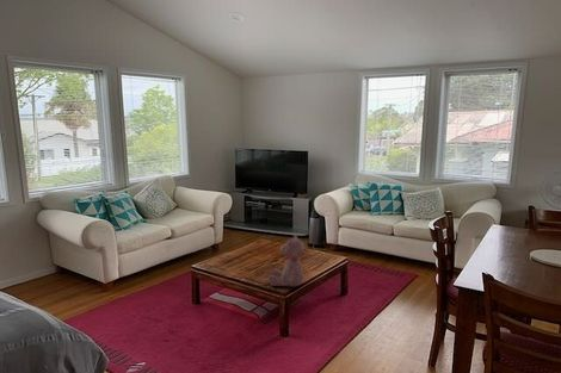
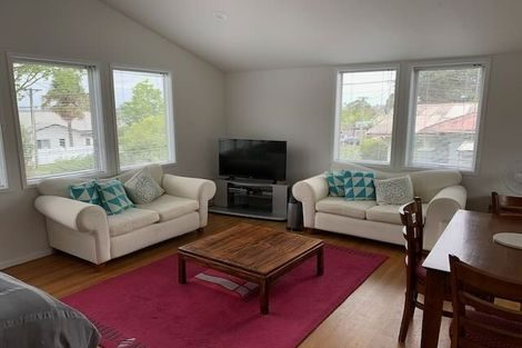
- teddy bear [267,234,306,287]
